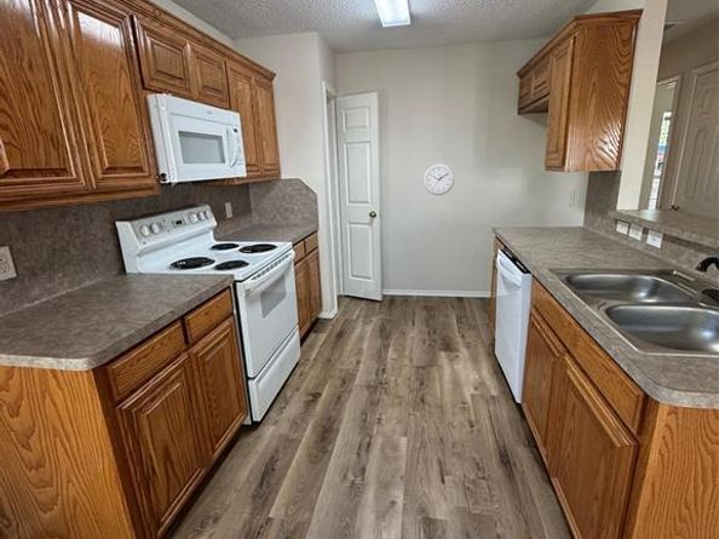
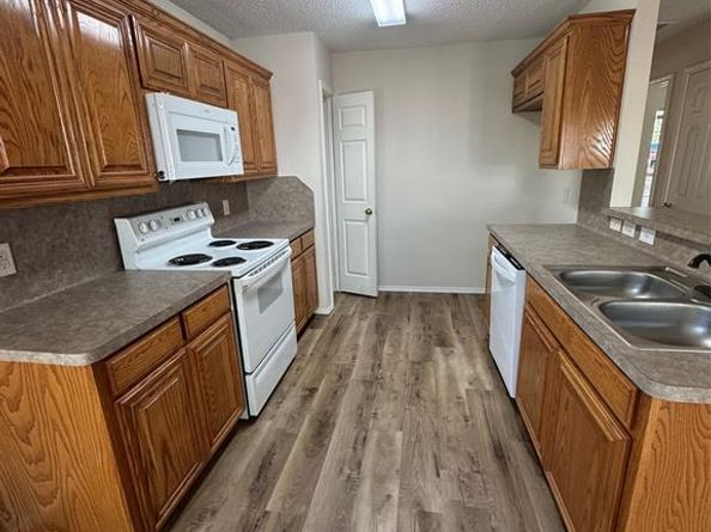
- wall clock [422,162,455,196]
